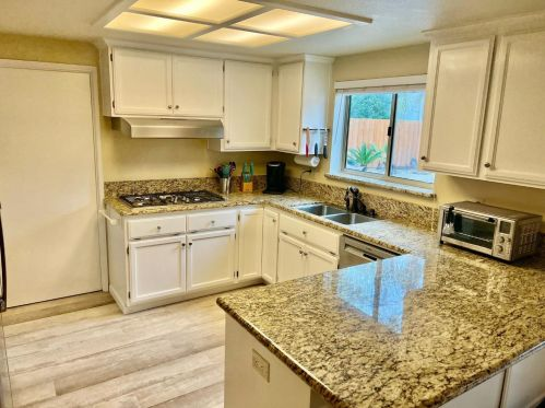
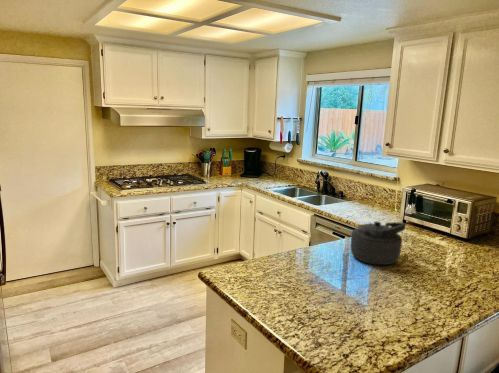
+ kettle [349,221,406,266]
